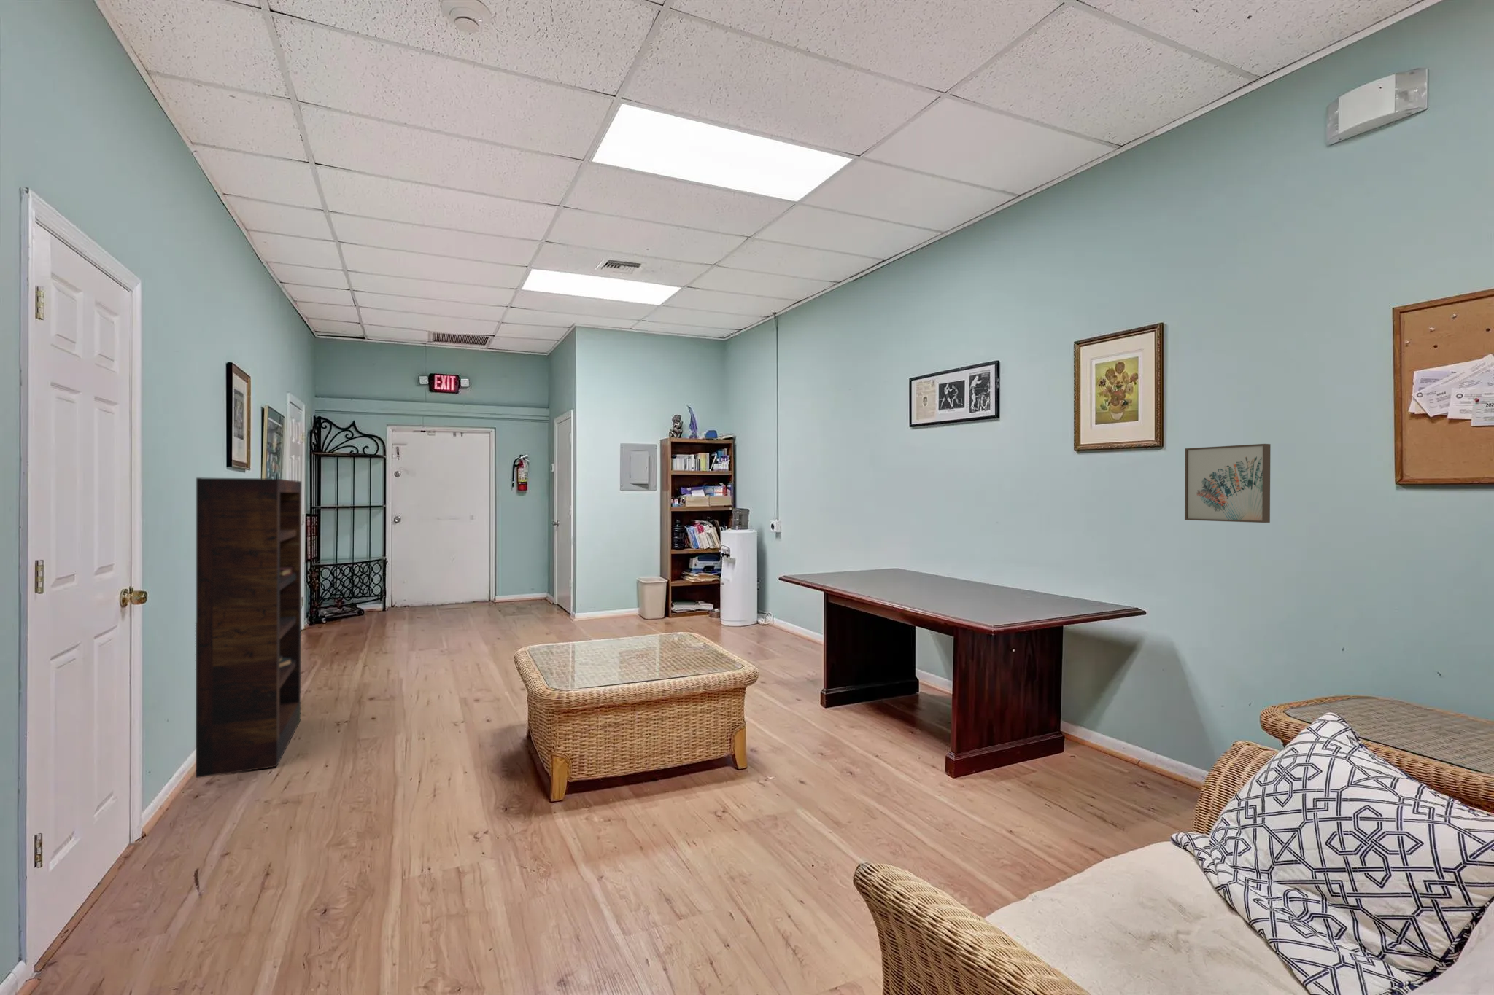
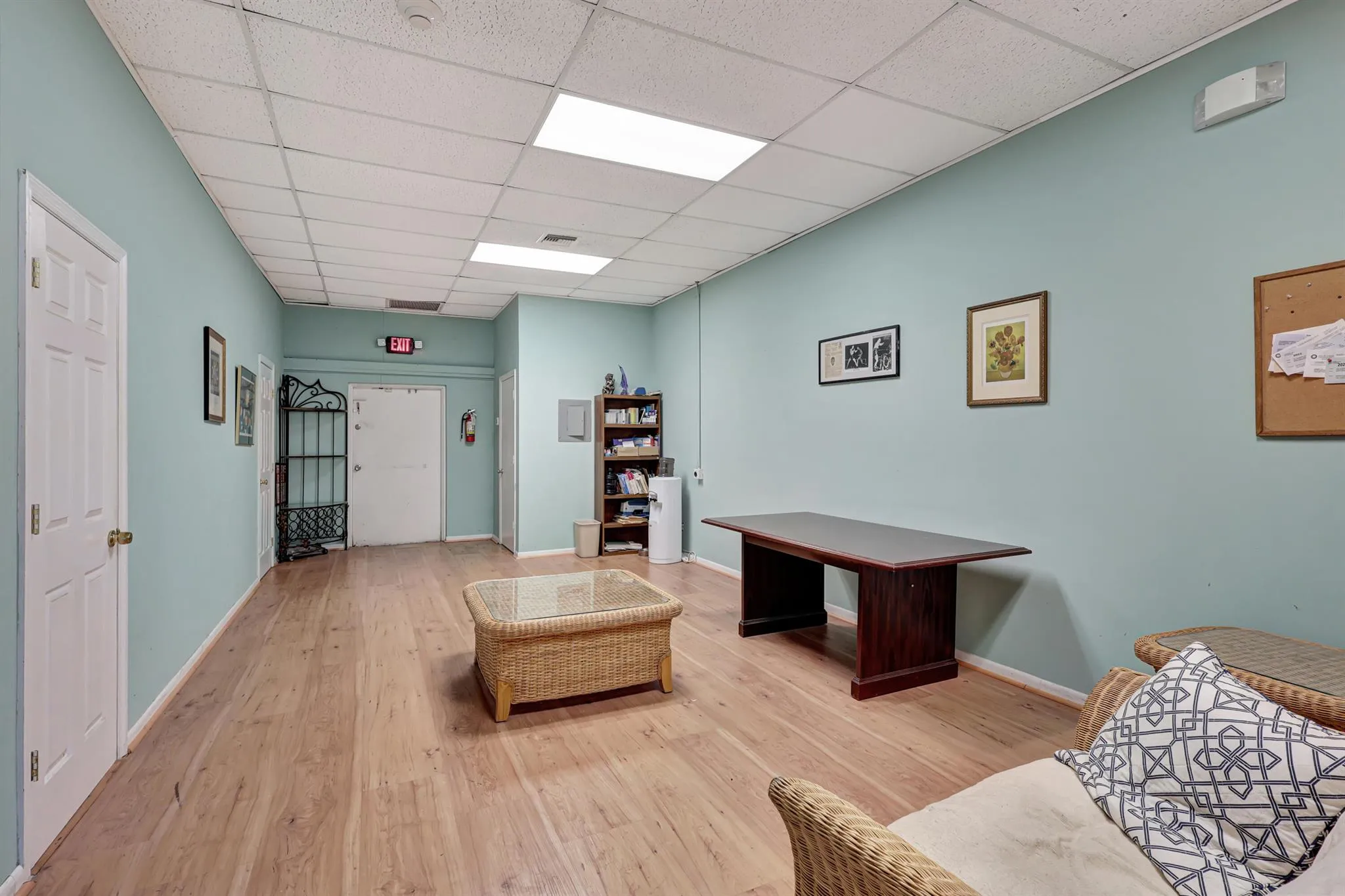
- wall art [1184,443,1272,523]
- bookcase [194,476,302,778]
